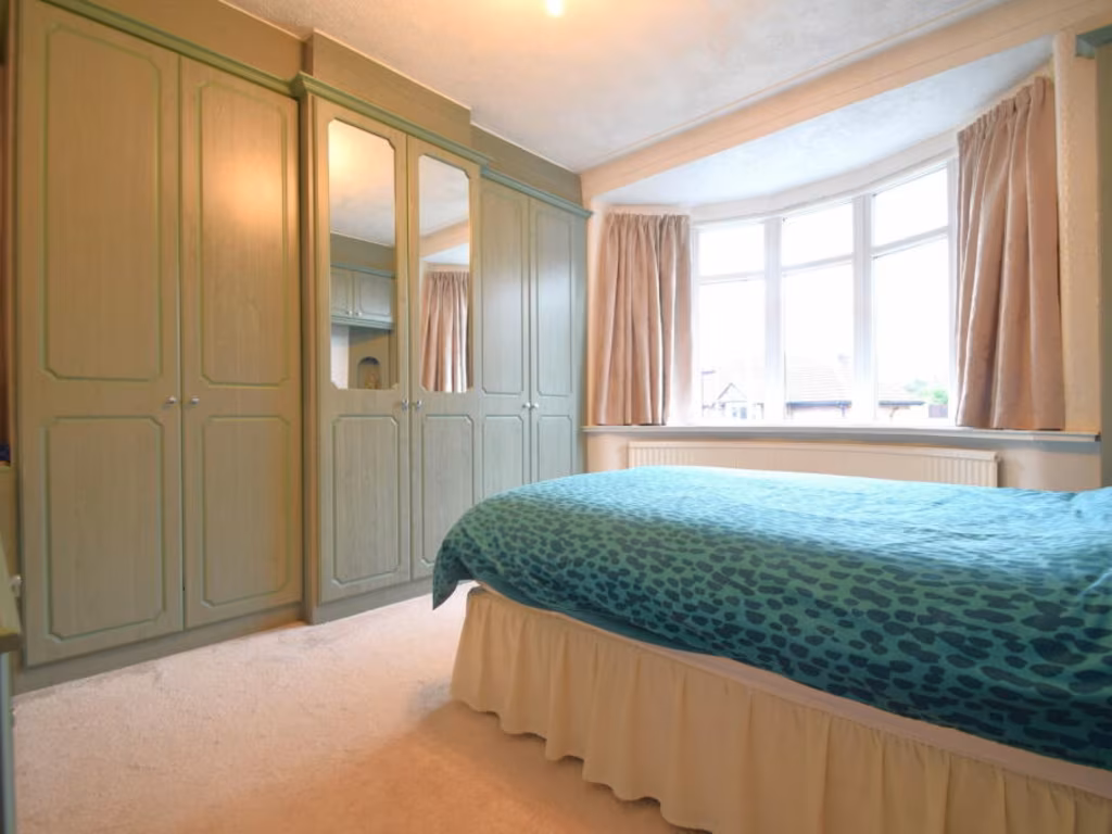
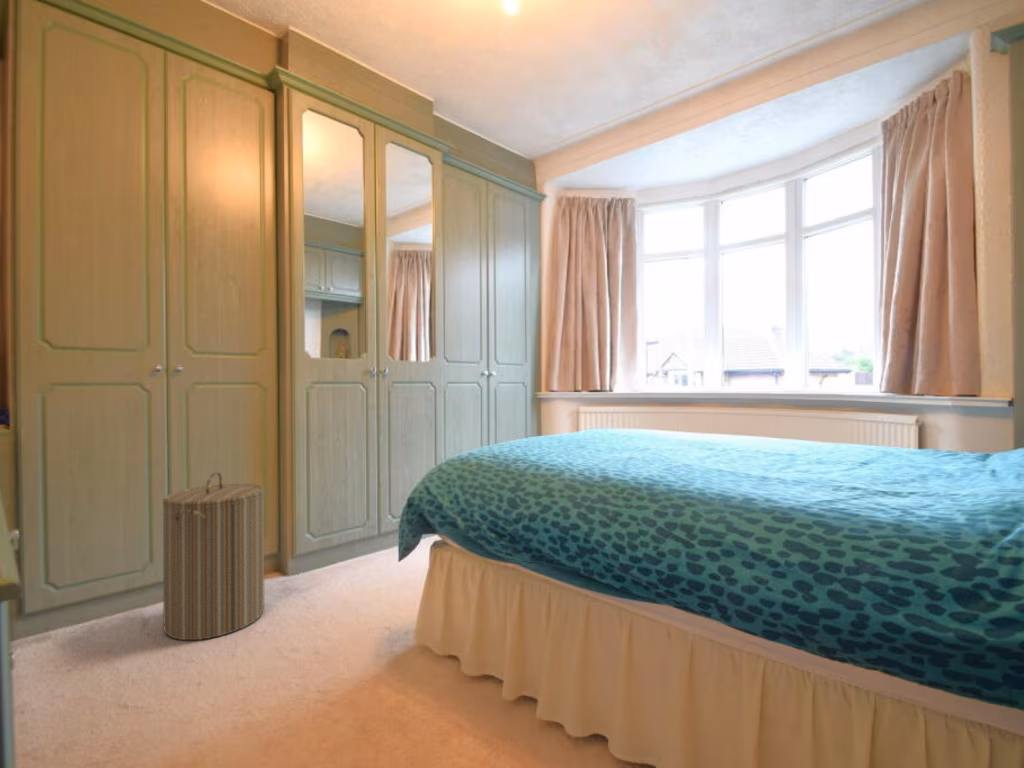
+ laundry hamper [161,471,266,641]
